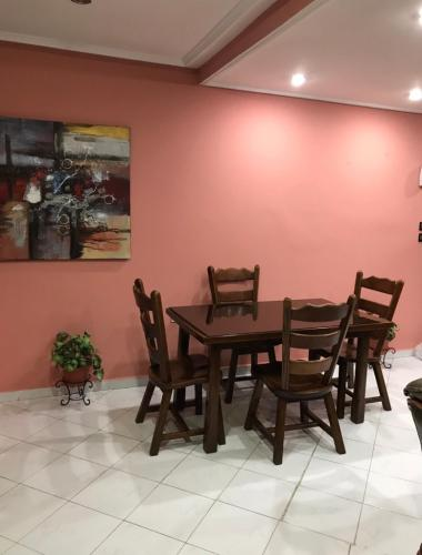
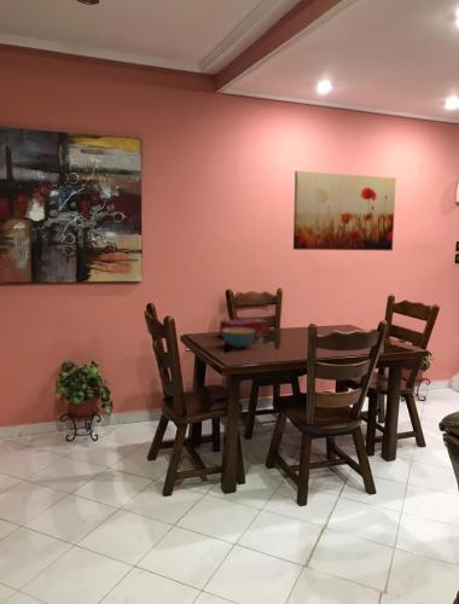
+ cereal bowl [222,327,255,349]
+ tissue box [219,316,271,338]
+ wall art [292,169,397,251]
